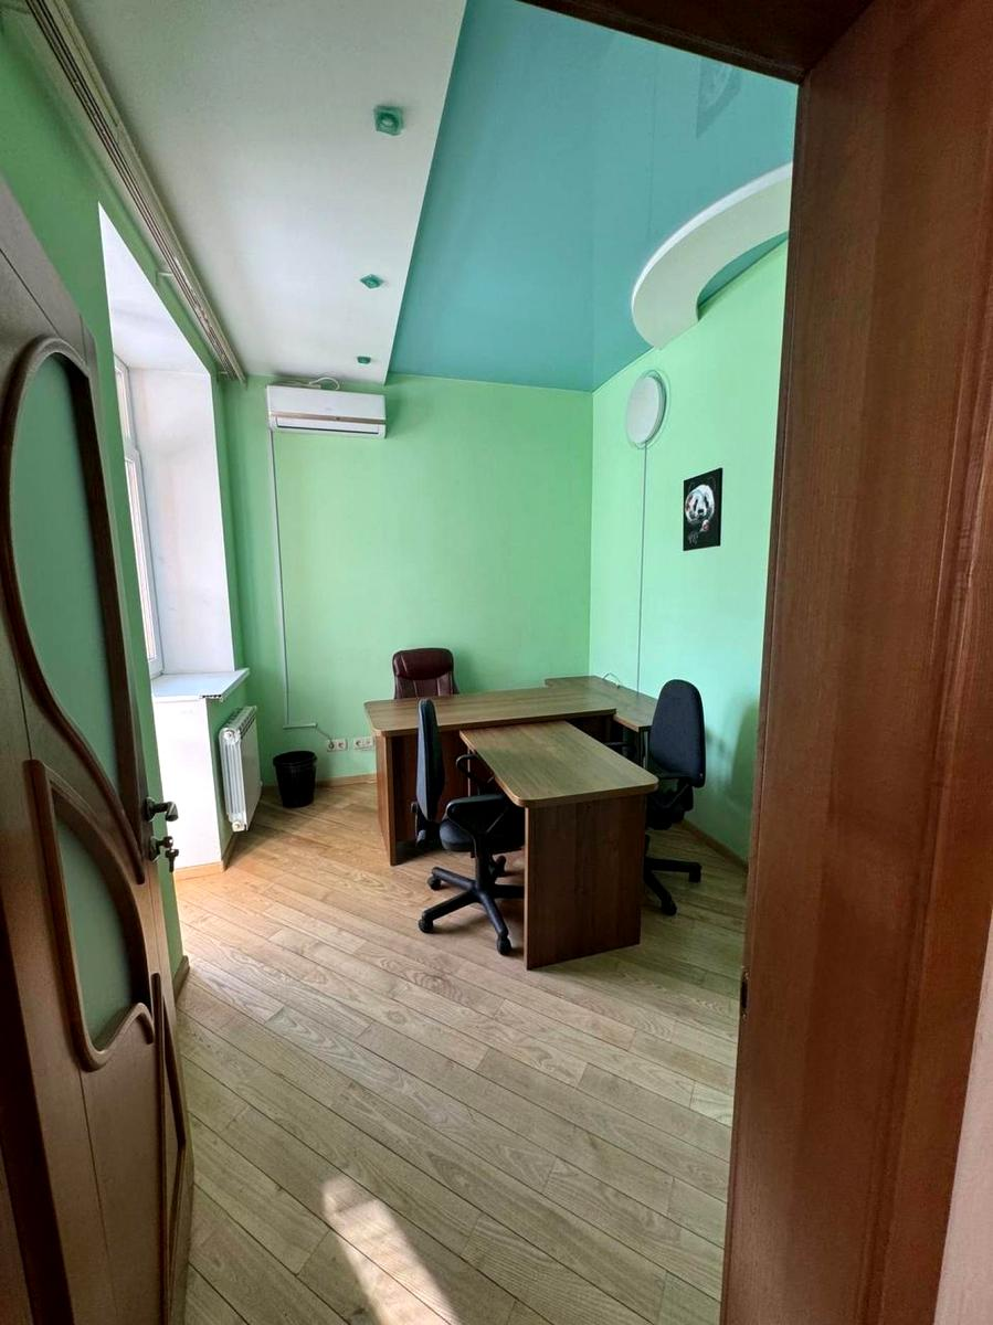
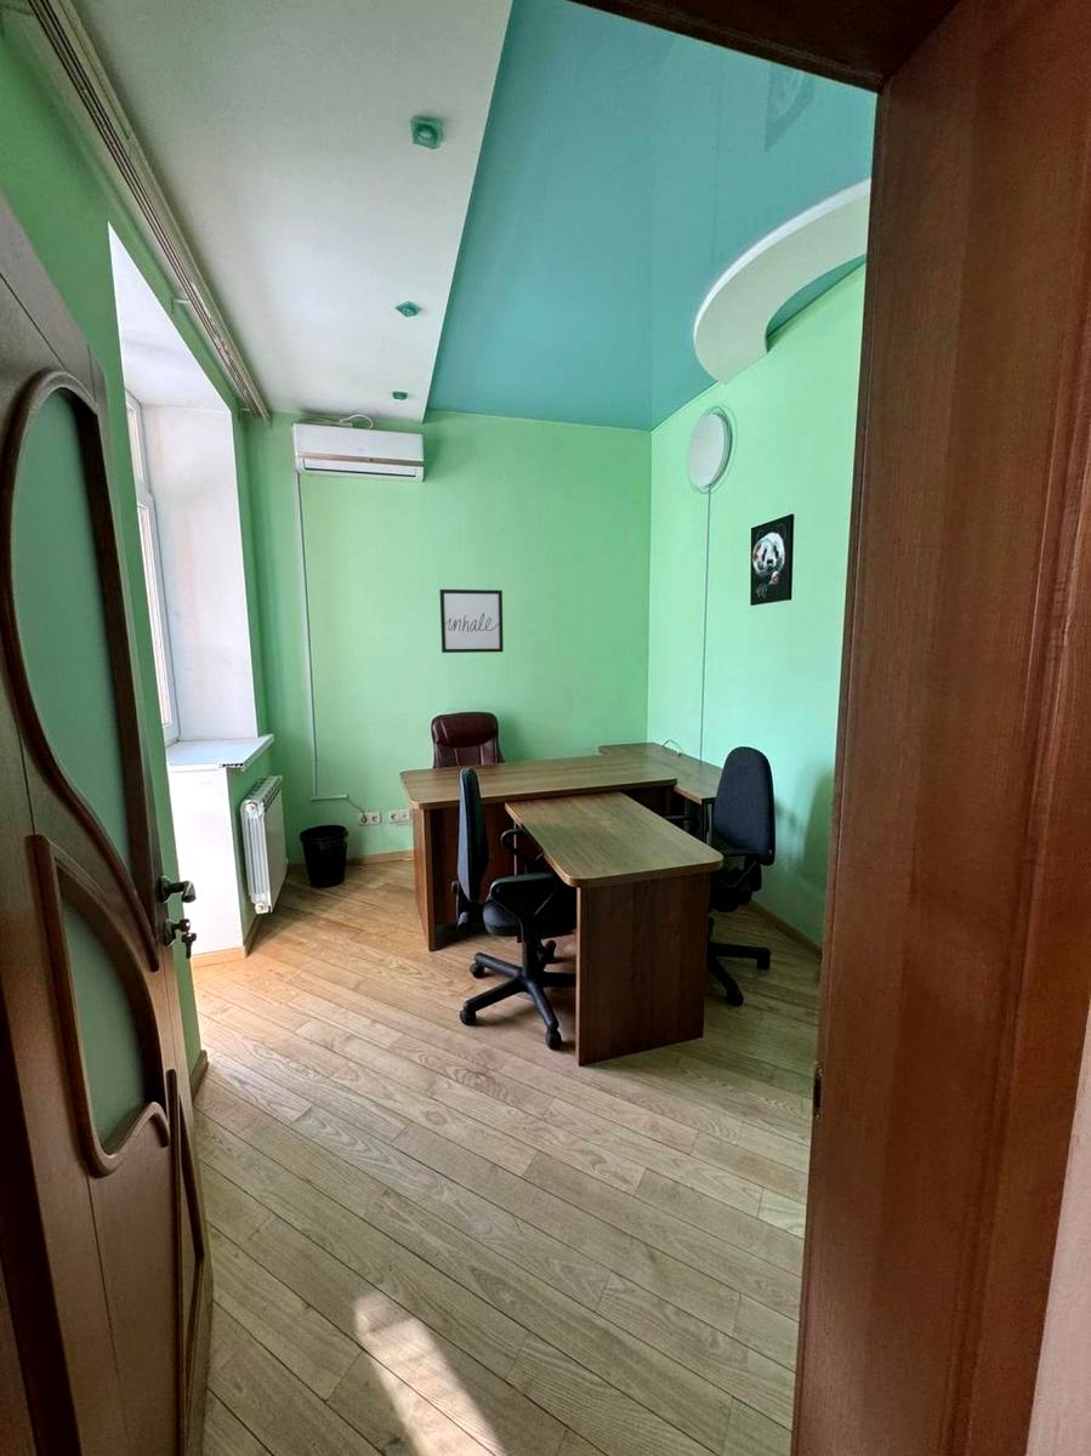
+ wall art [438,588,505,654]
